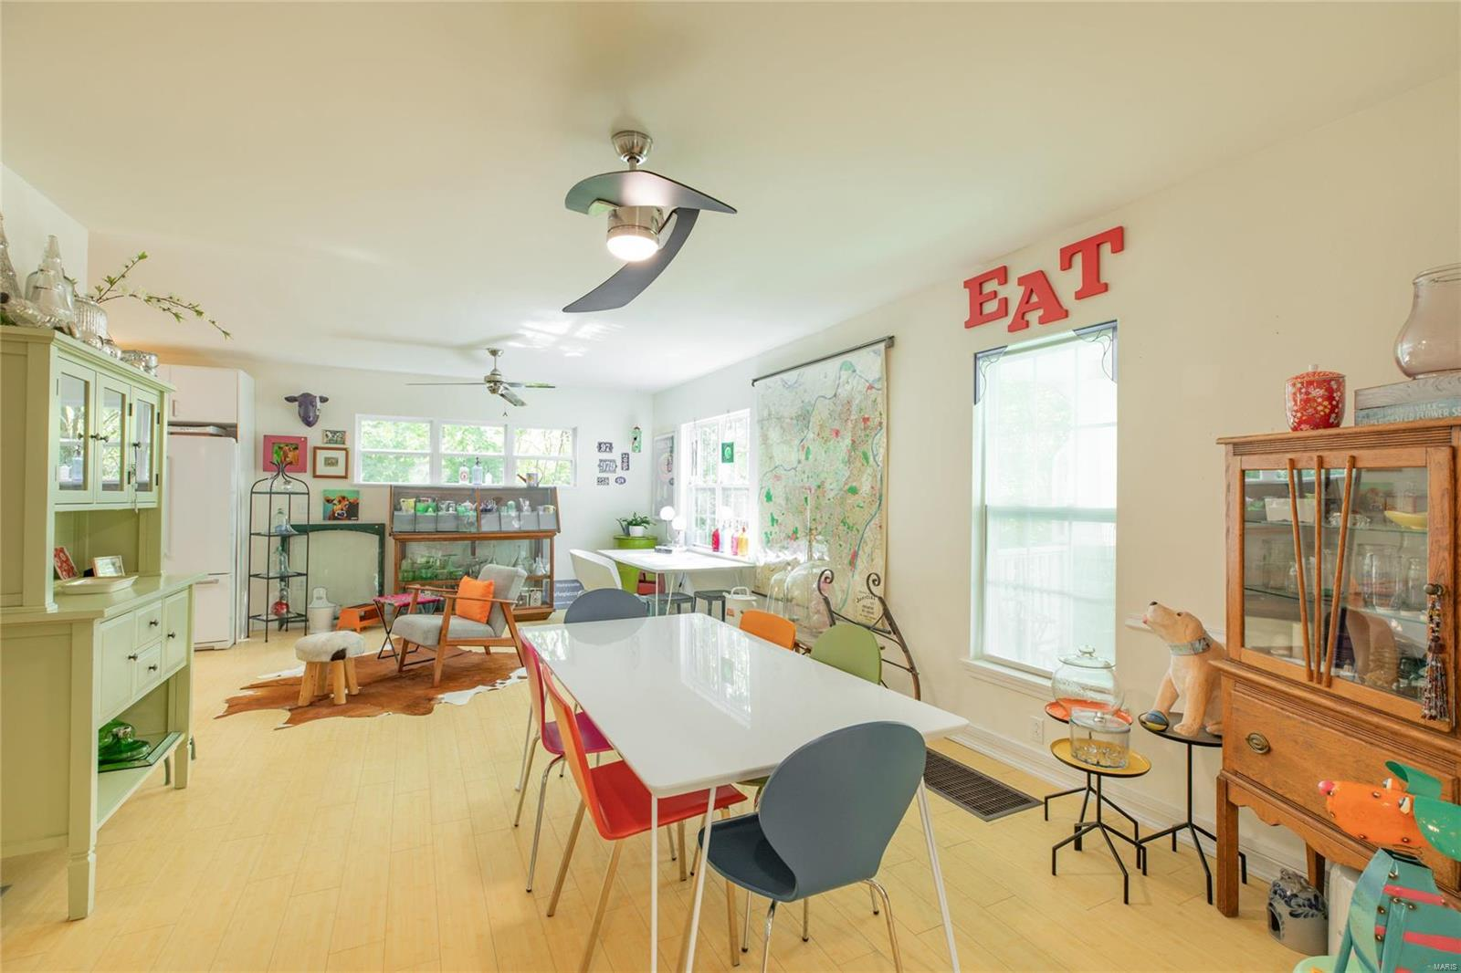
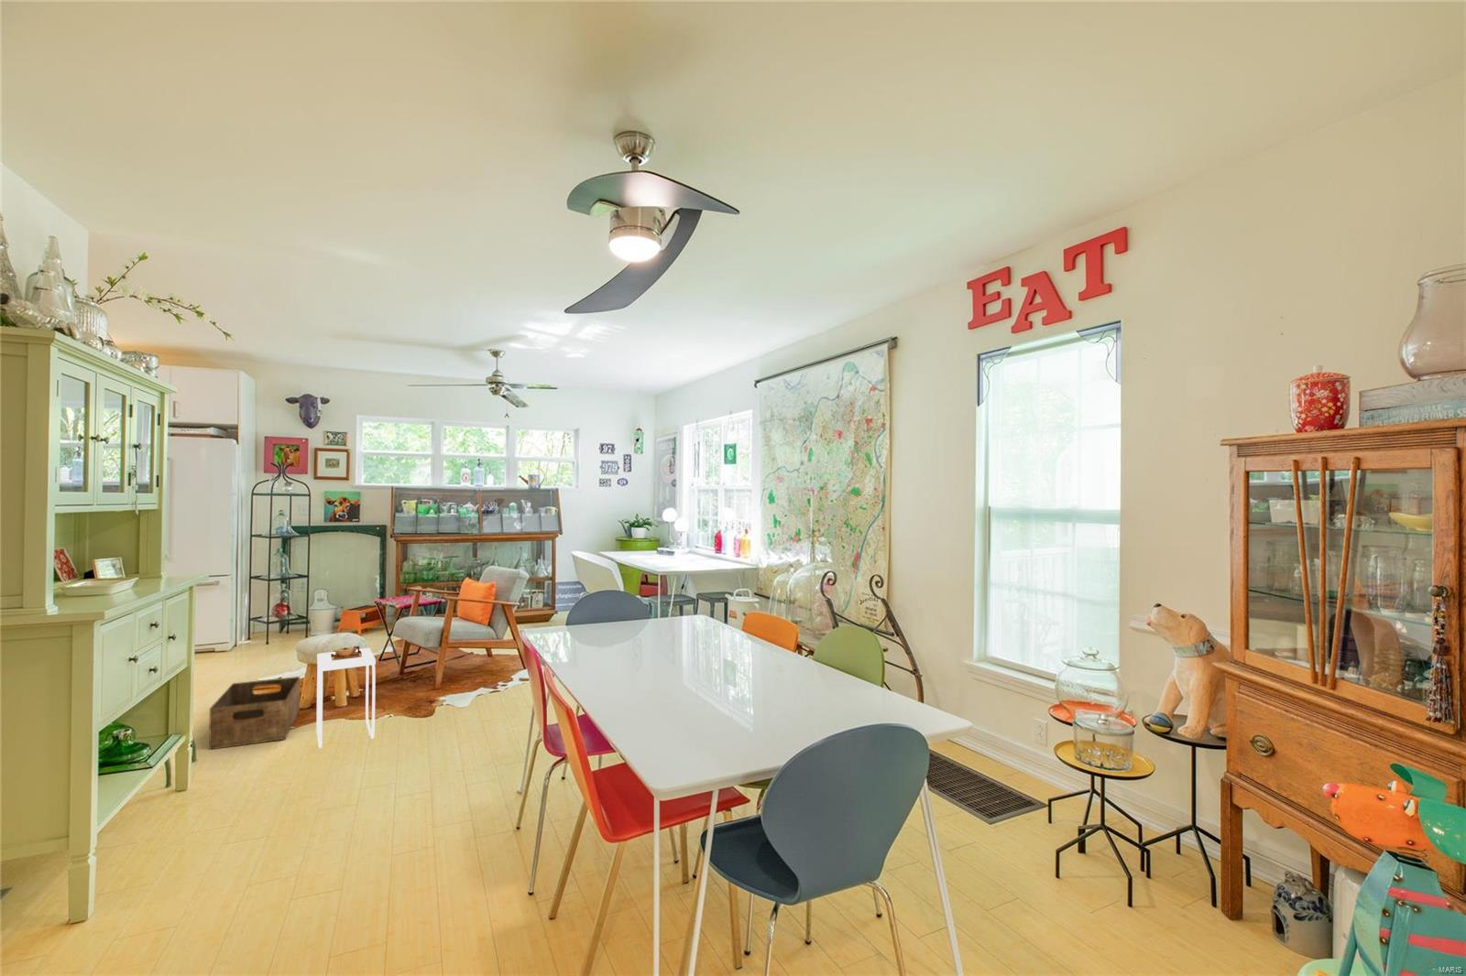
+ side table [316,646,376,749]
+ storage basket [208,675,301,751]
